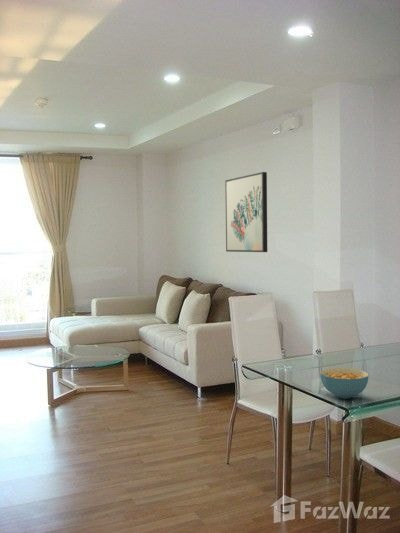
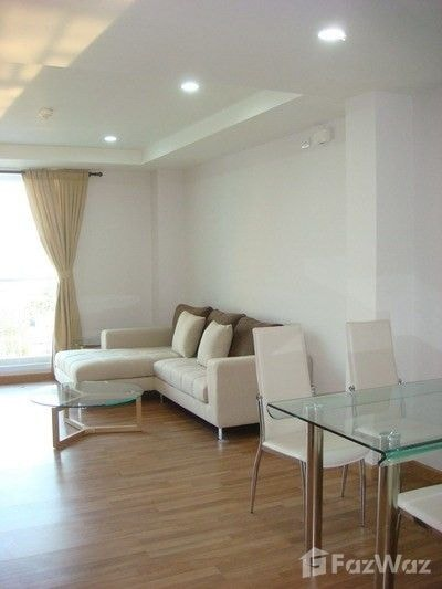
- cereal bowl [319,367,370,399]
- wall art [224,171,268,253]
